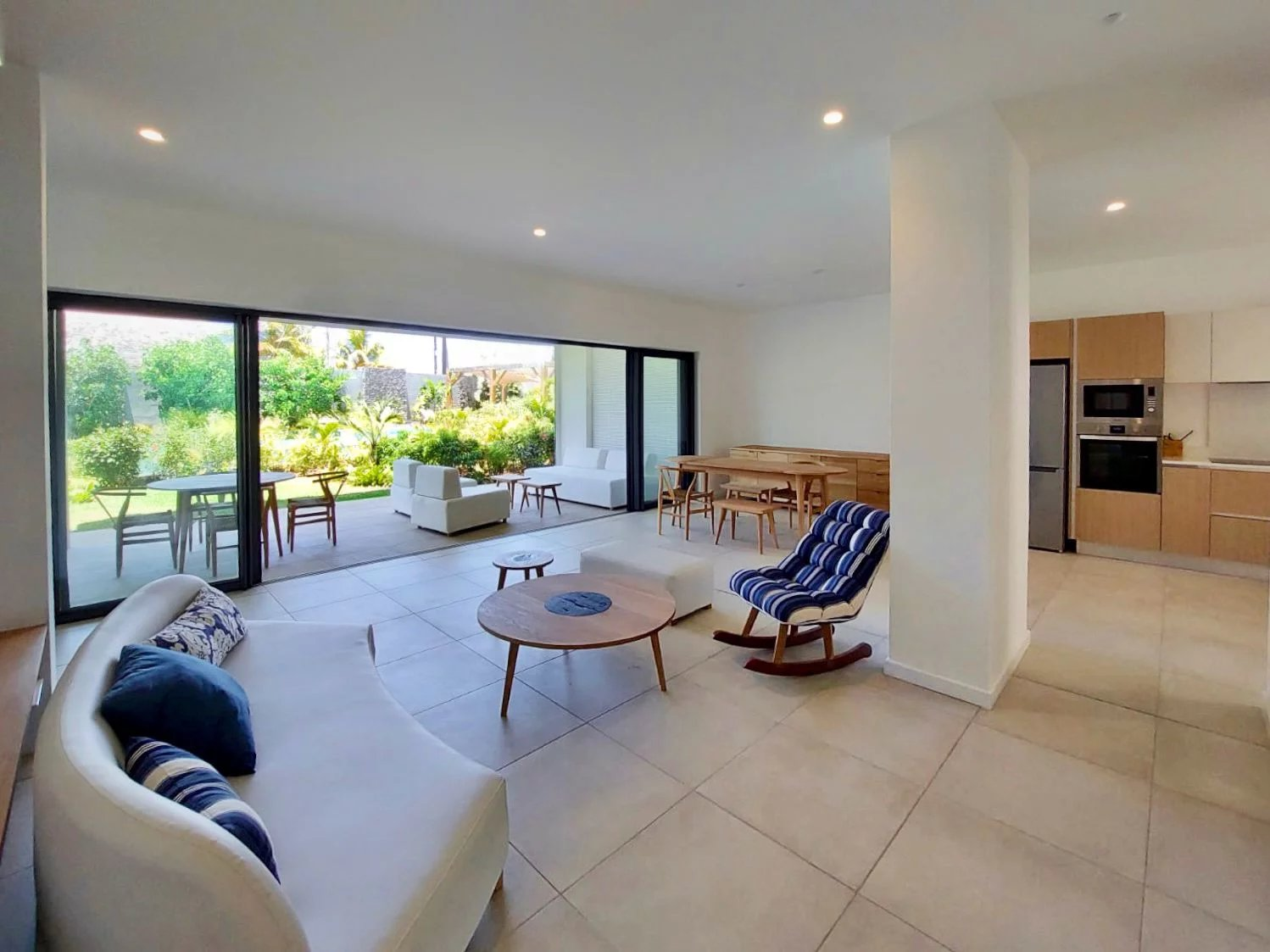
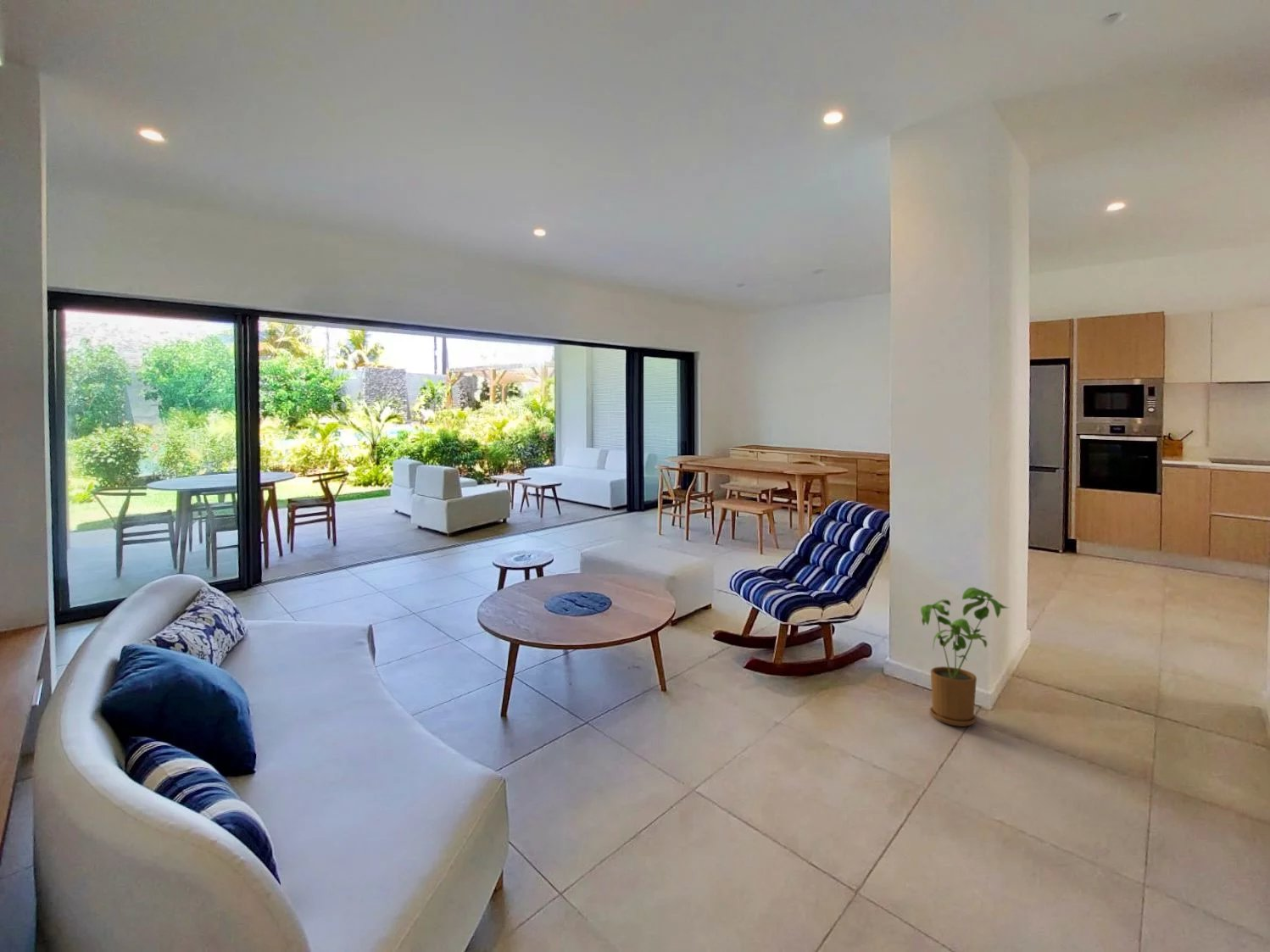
+ house plant [920,587,1011,727]
